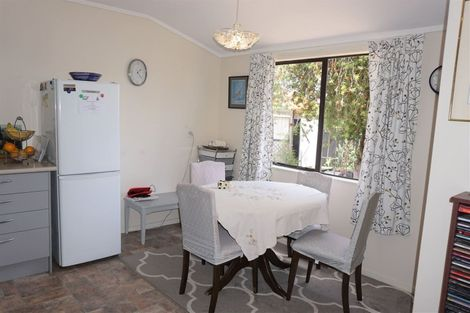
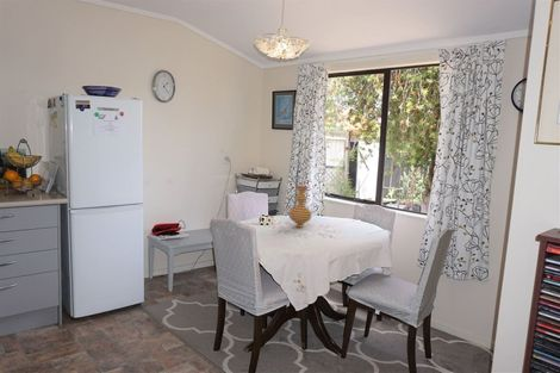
+ vase [288,185,312,229]
